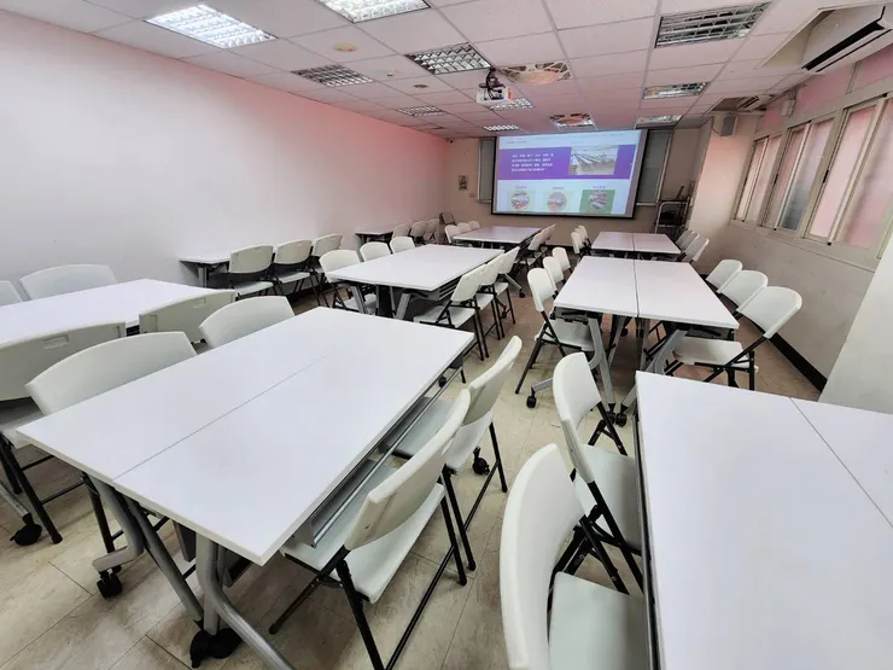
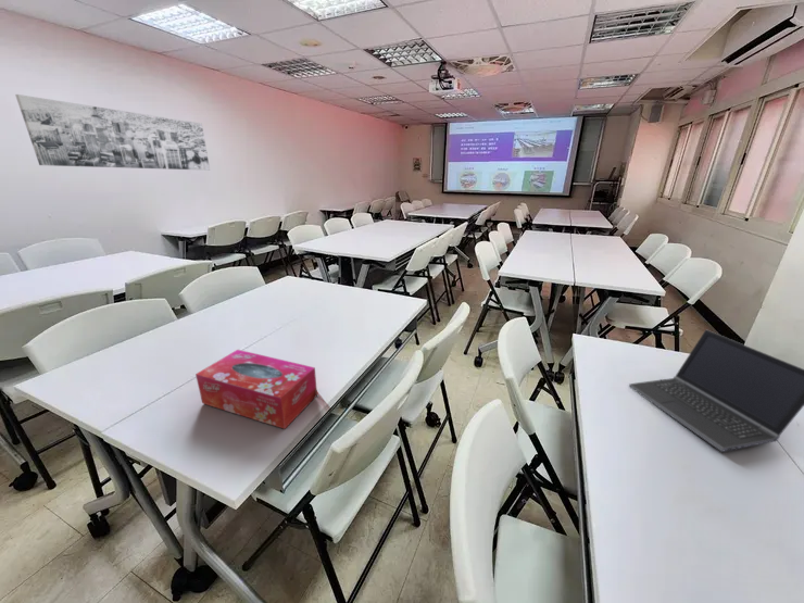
+ wall art [14,93,211,172]
+ tissue box [194,349,318,430]
+ laptop computer [628,328,804,453]
